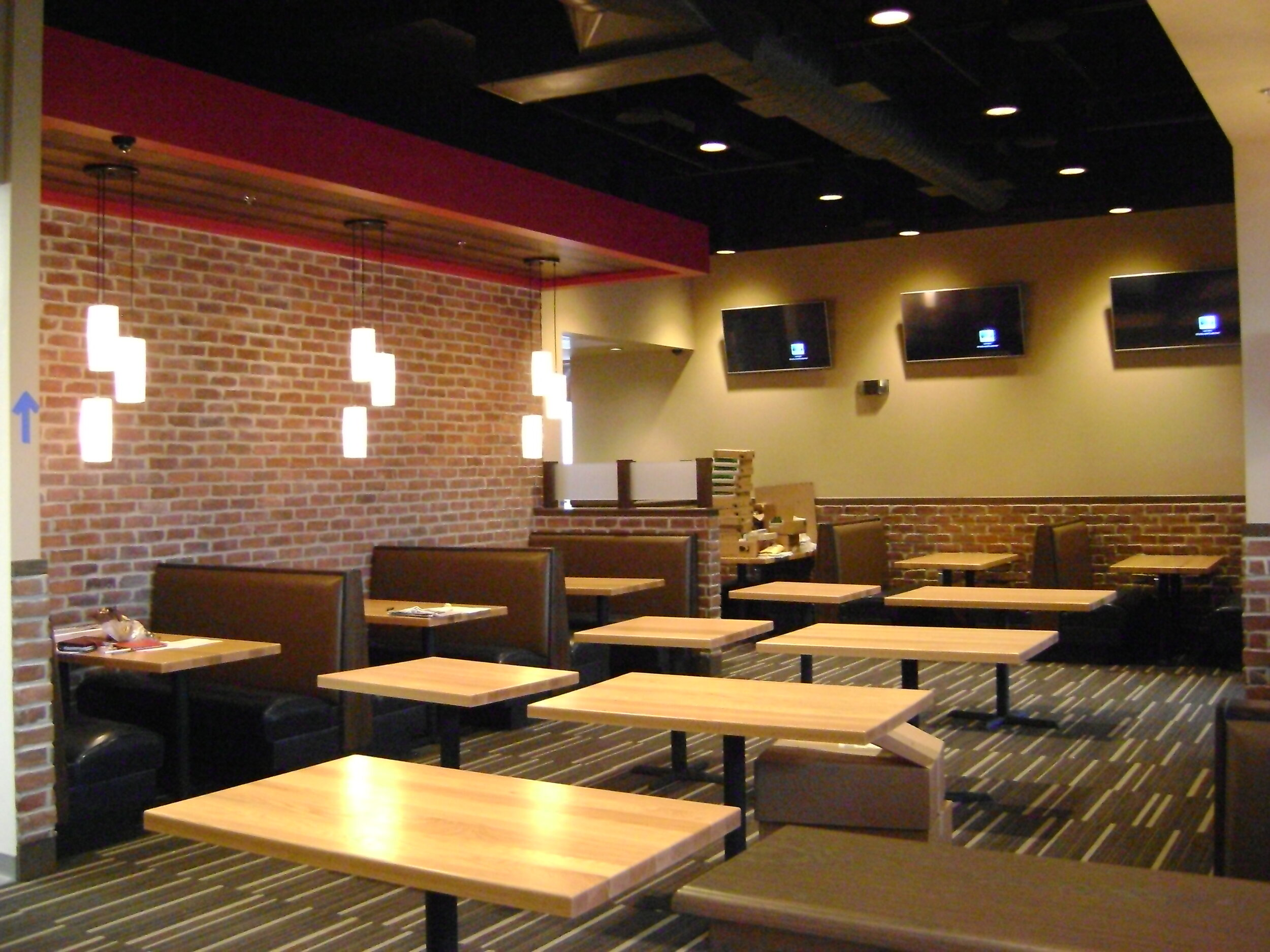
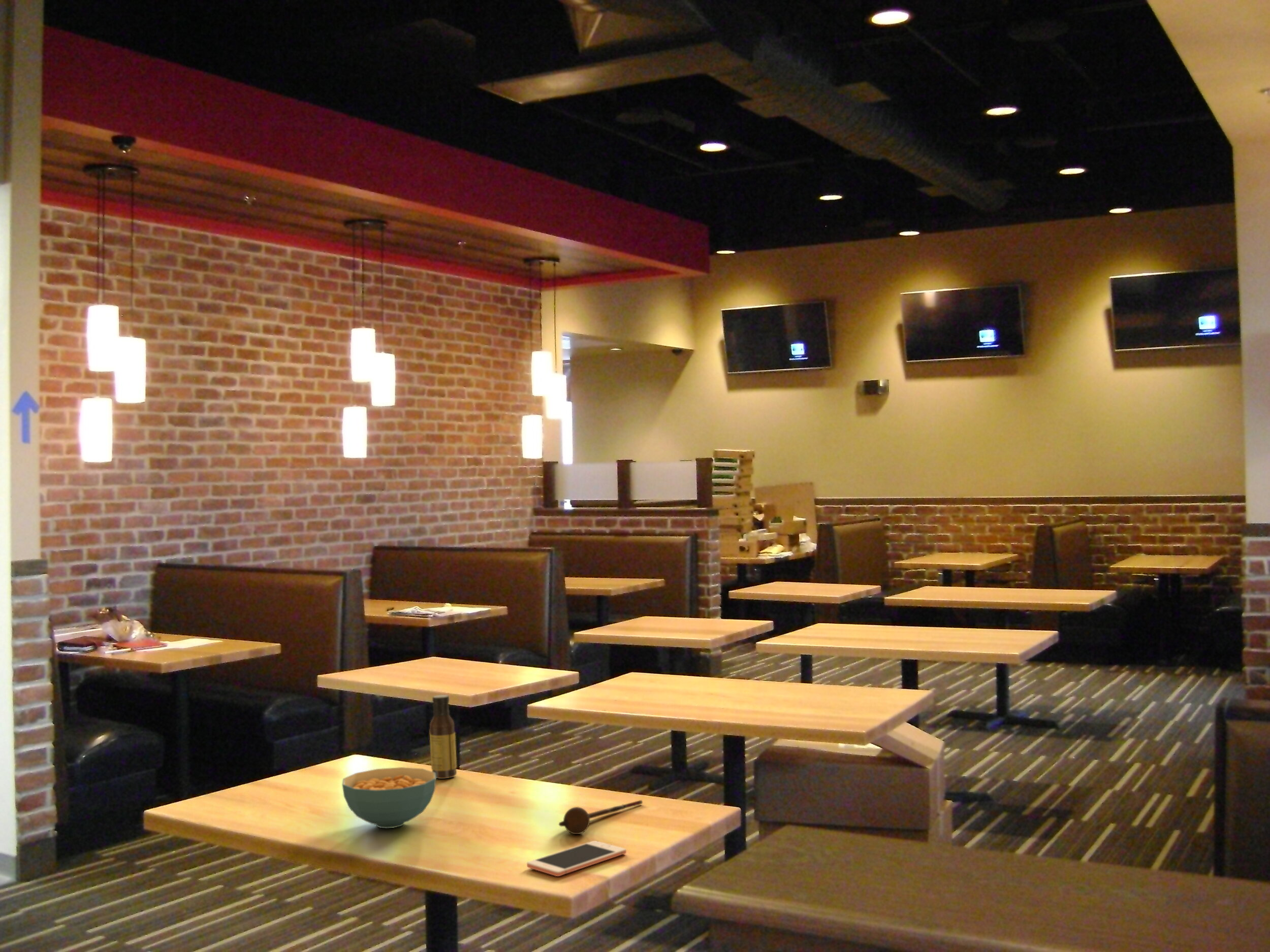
+ cereal bowl [341,767,436,829]
+ spoon [558,800,643,835]
+ cell phone [526,840,627,877]
+ sauce bottle [429,694,457,779]
